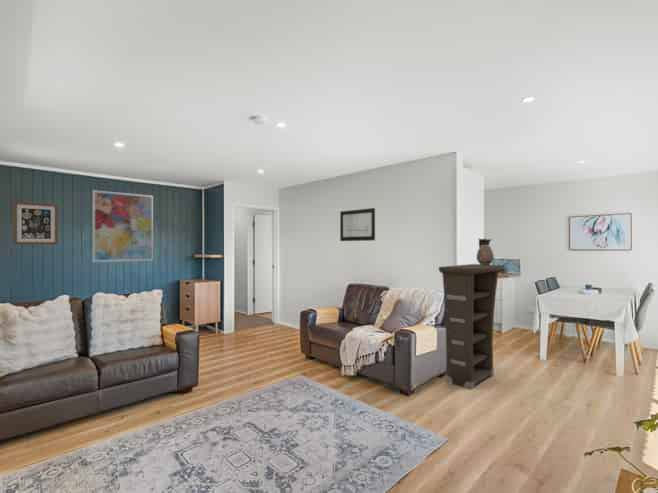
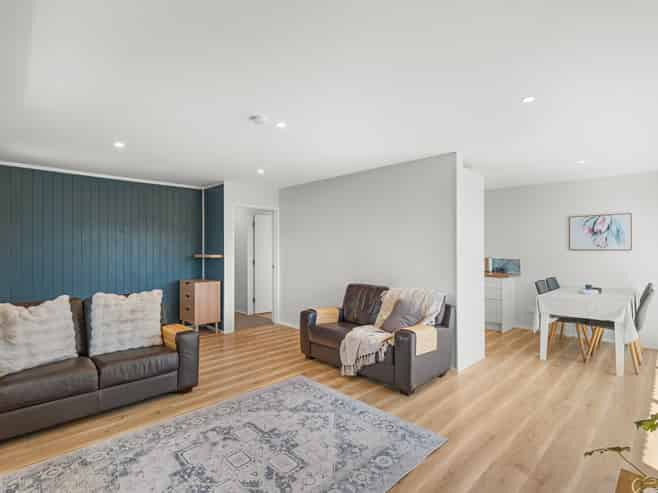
- wall art [92,189,154,263]
- wall art [13,201,59,246]
- wall art [339,207,376,242]
- cabinet [438,263,506,391]
- ceramic jug [476,238,495,265]
